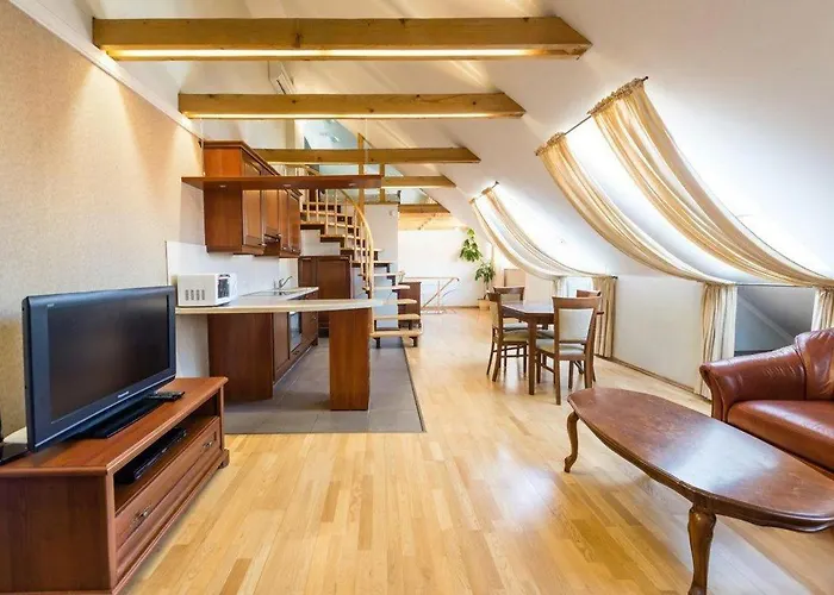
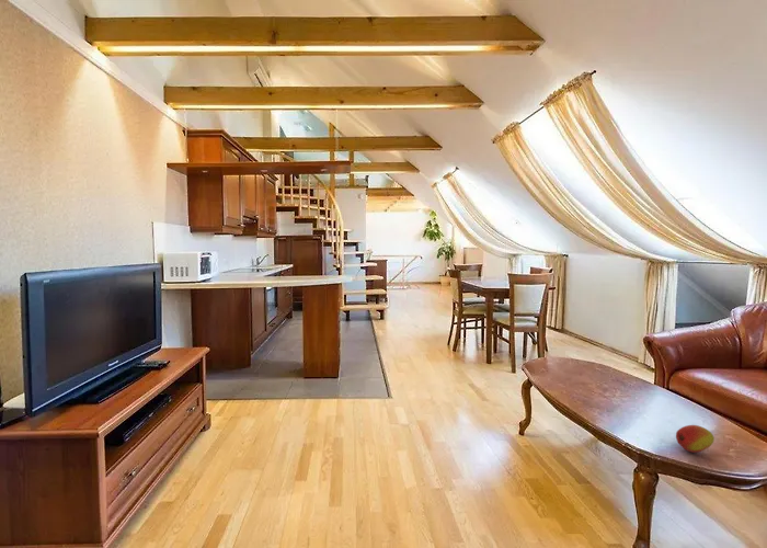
+ fruit [675,424,716,454]
